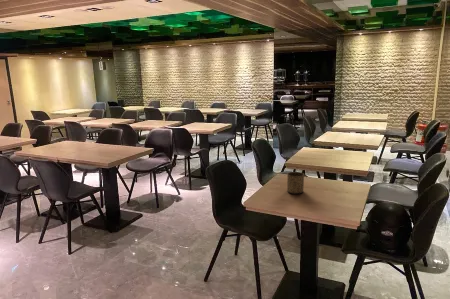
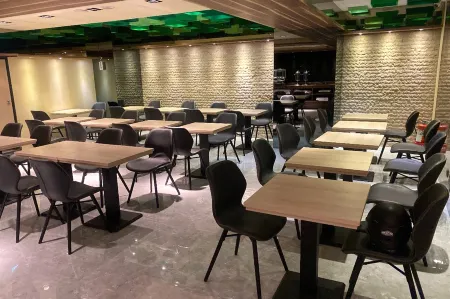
- cup [286,171,305,195]
